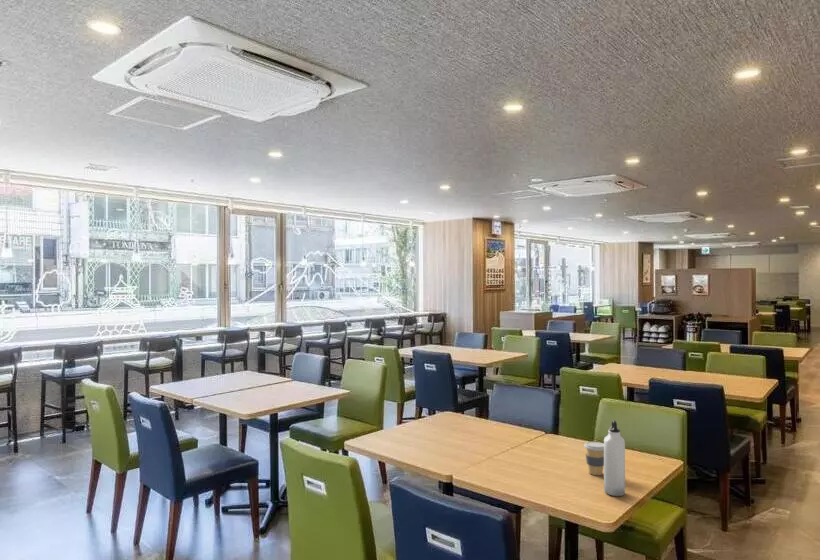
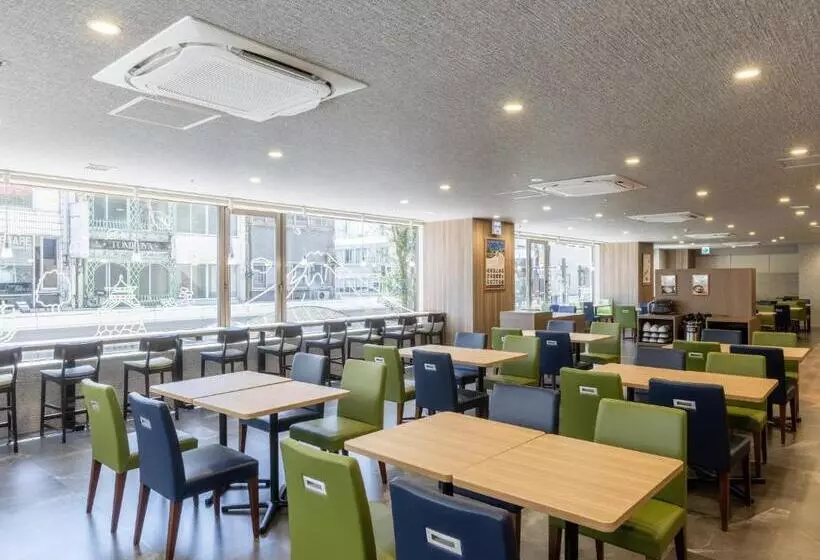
- water bottle [603,419,626,497]
- coffee cup [583,441,604,476]
